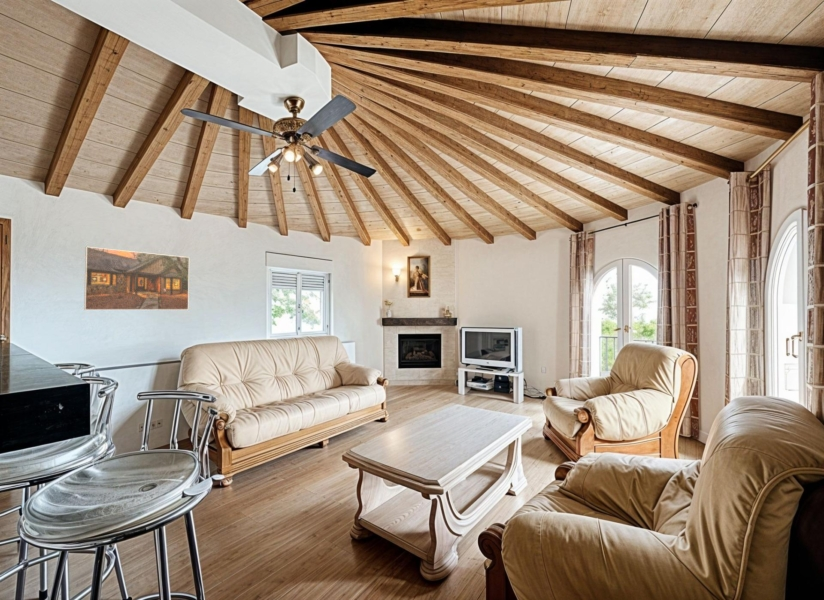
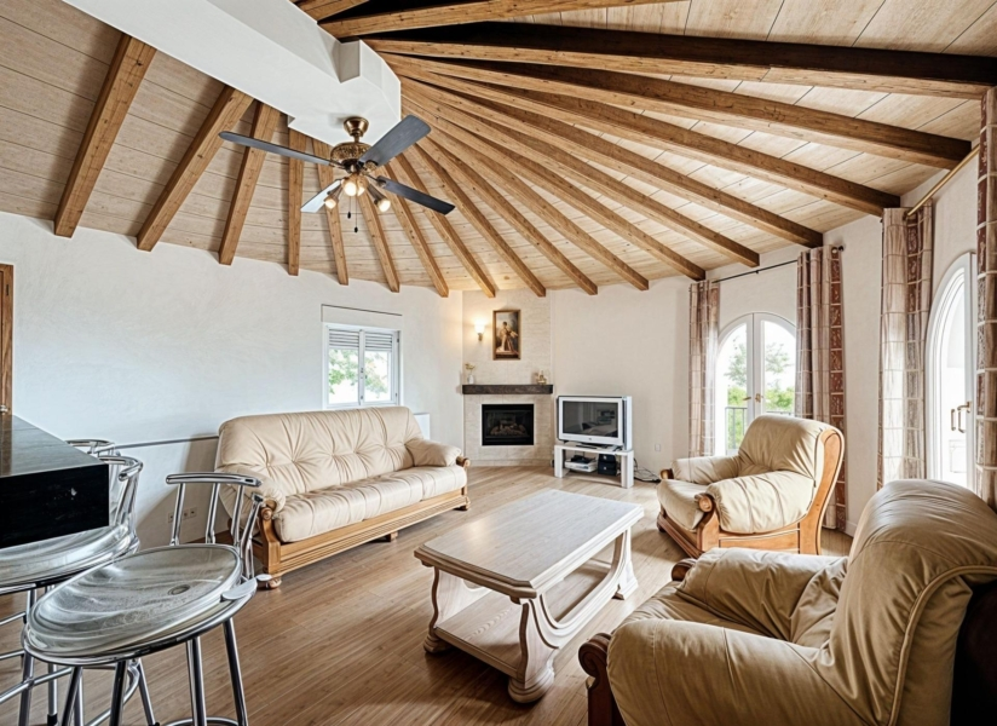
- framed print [83,246,190,311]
